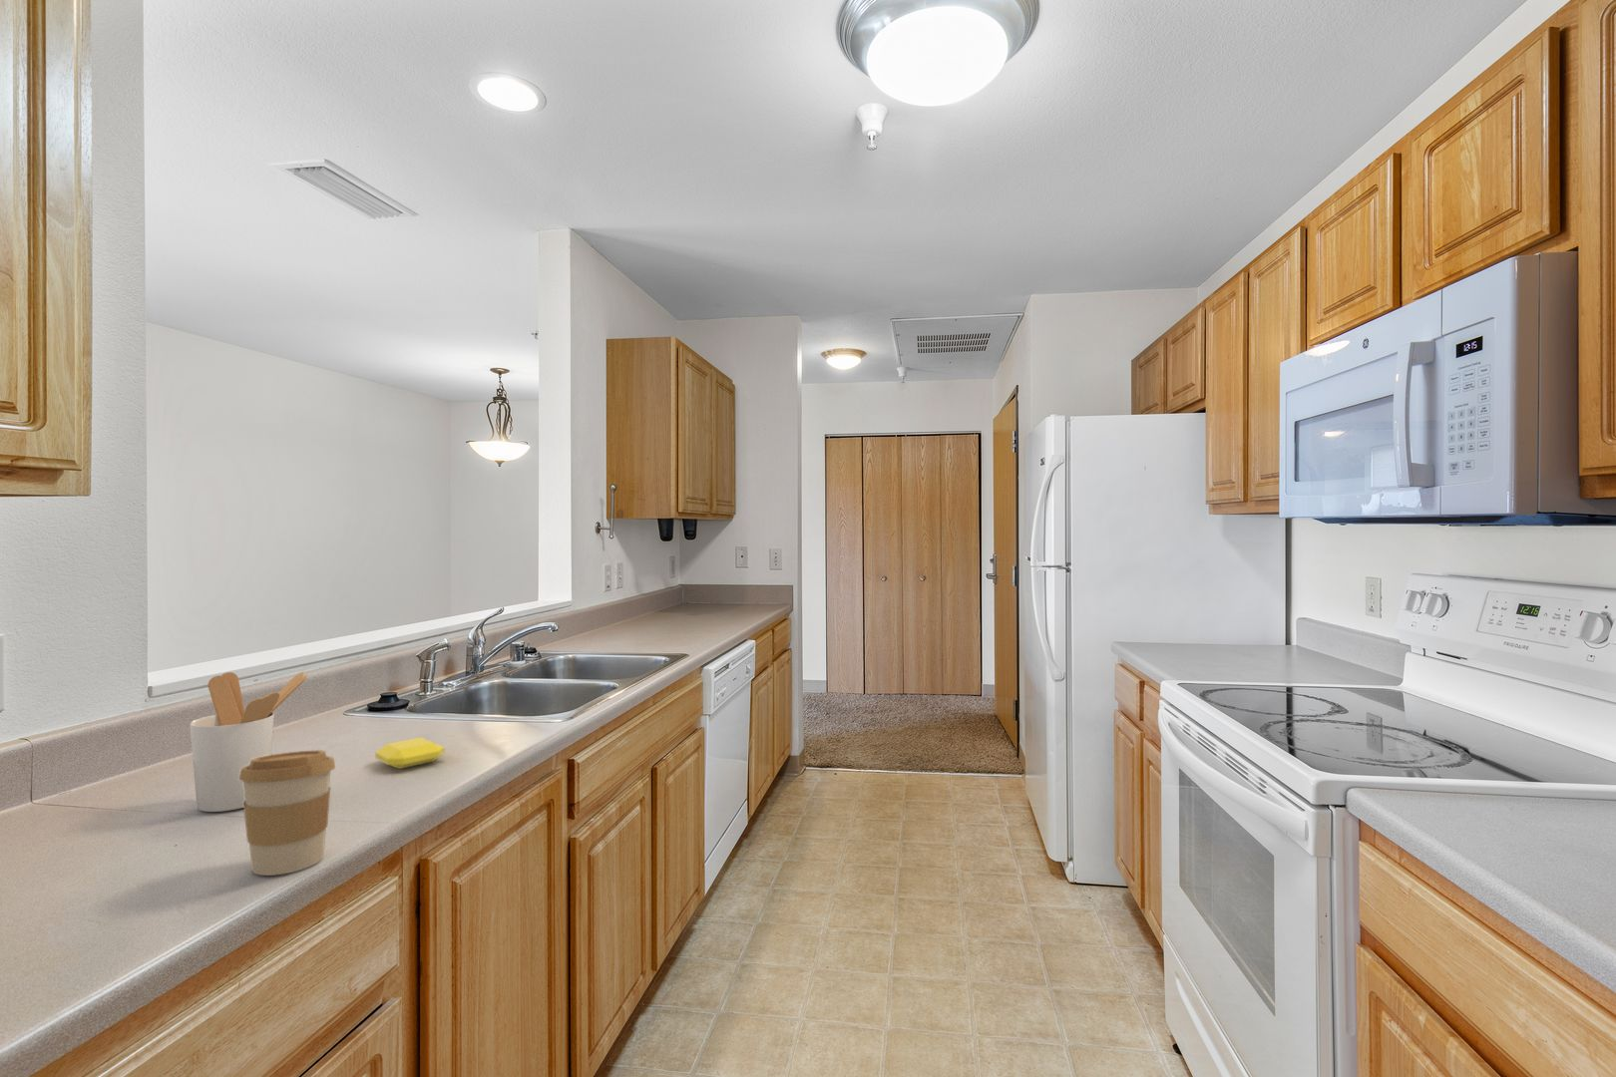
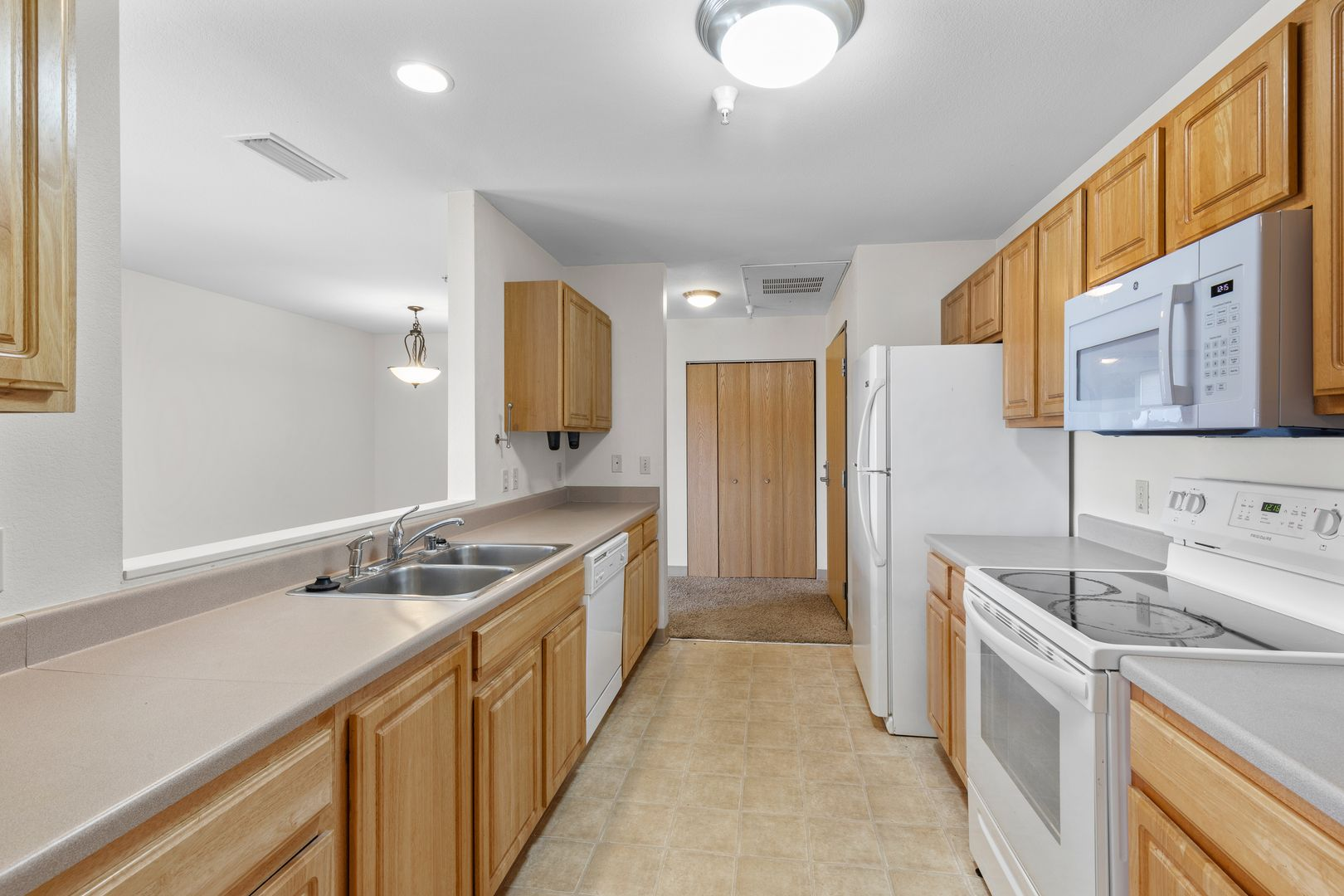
- soap bar [374,736,446,769]
- coffee cup [238,749,337,876]
- utensil holder [189,671,308,813]
